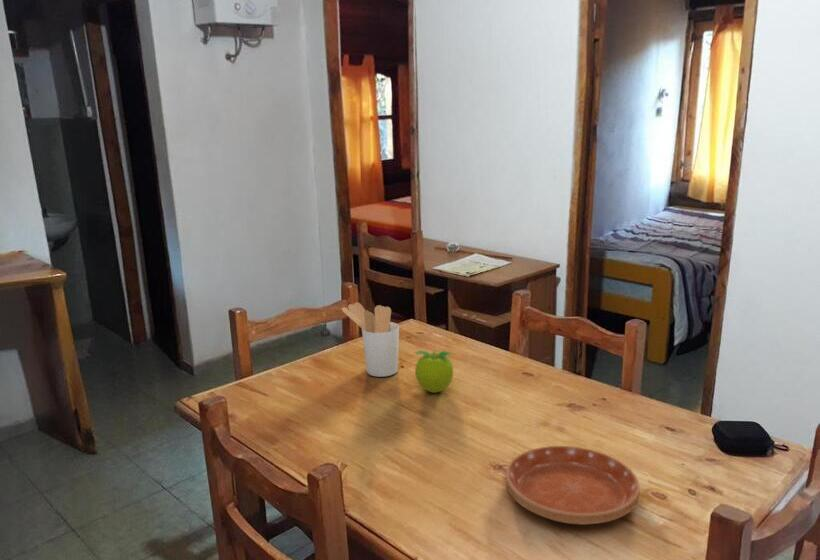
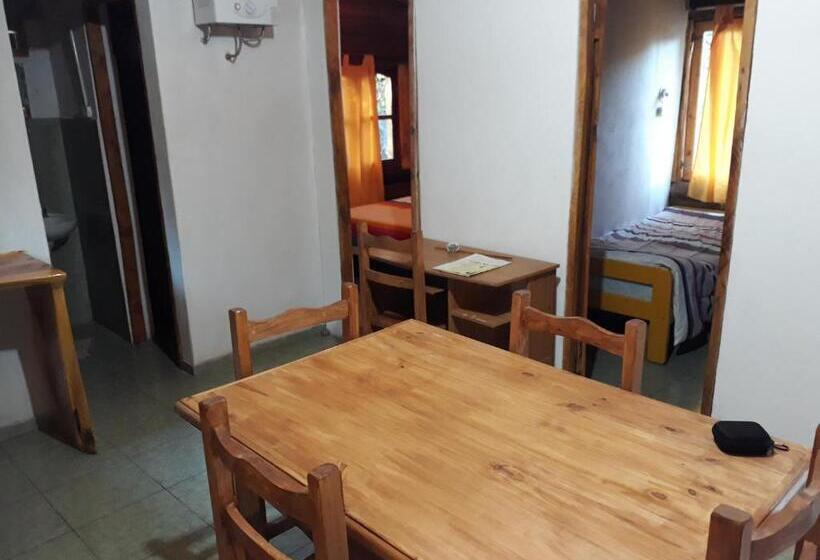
- saucer [505,445,641,526]
- fruit [414,349,454,394]
- utensil holder [341,301,400,378]
